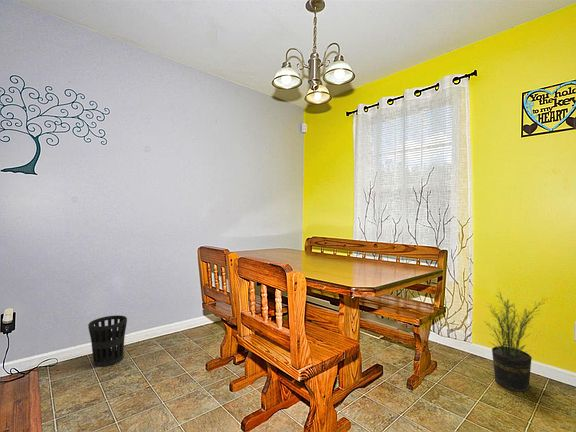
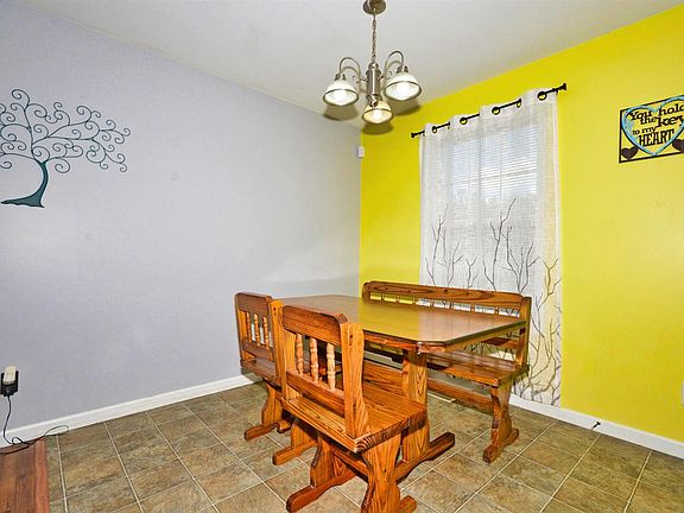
- wastebasket [87,314,128,368]
- potted plant [484,289,547,392]
